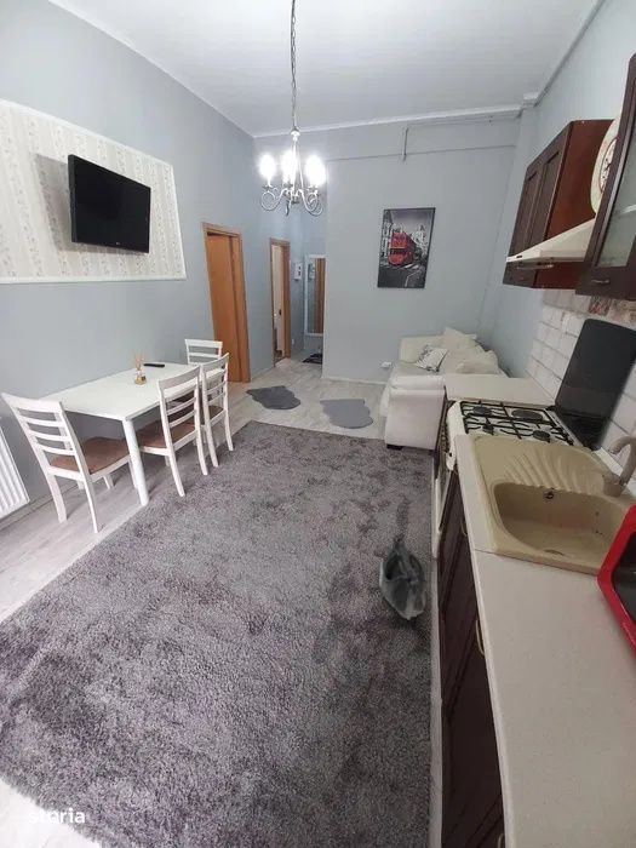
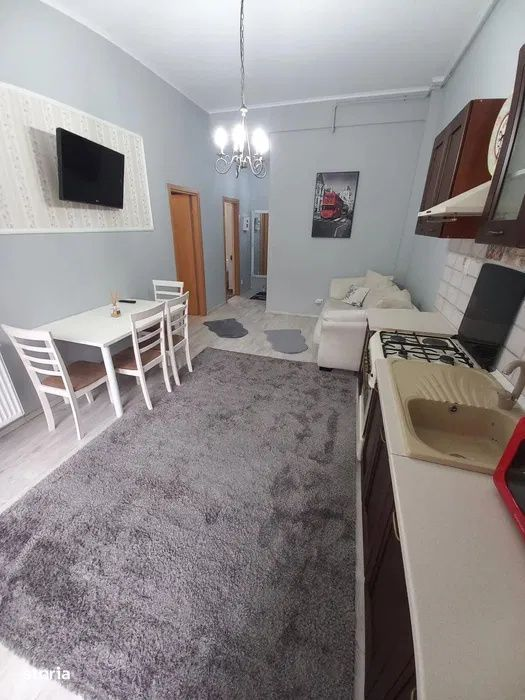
- saddlebag [378,537,429,620]
